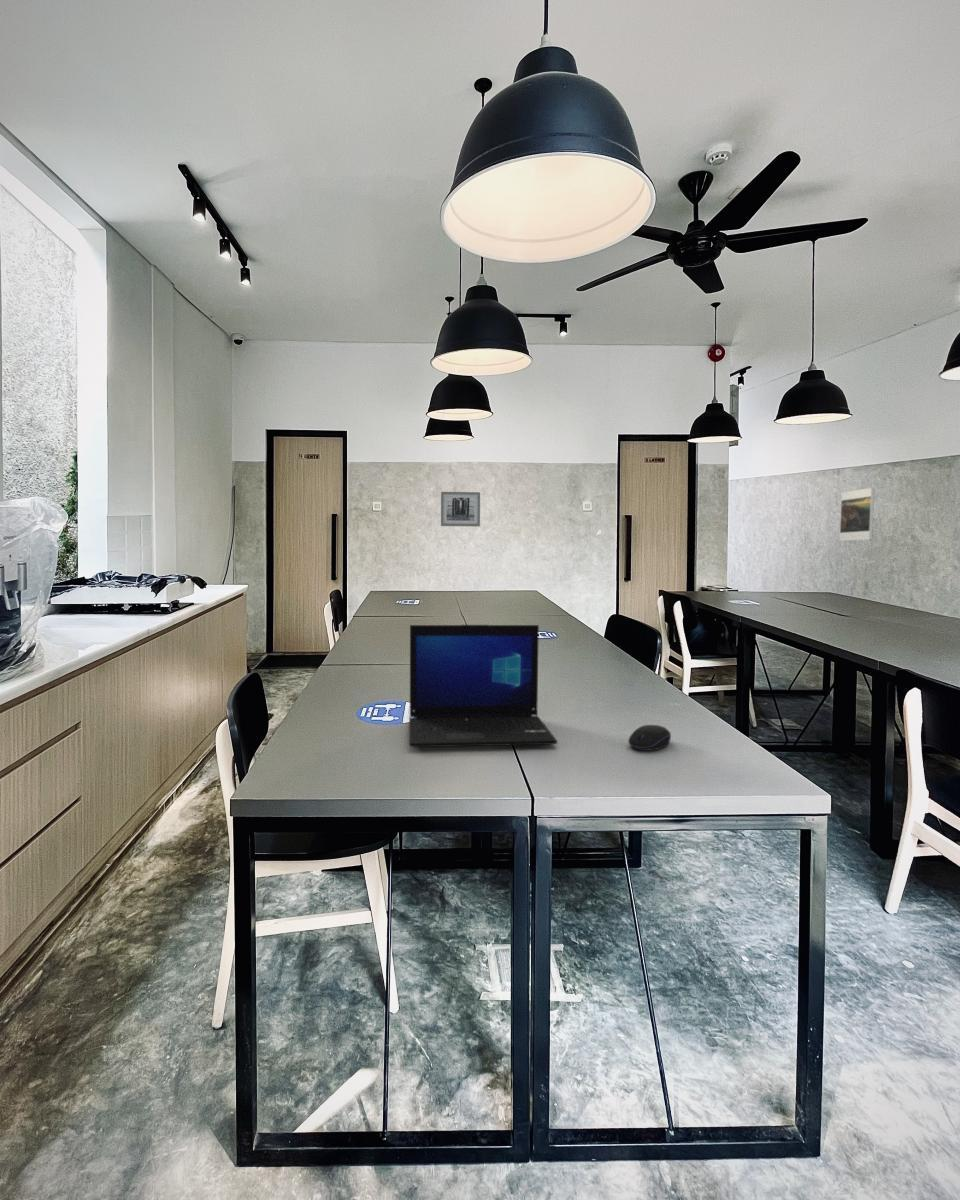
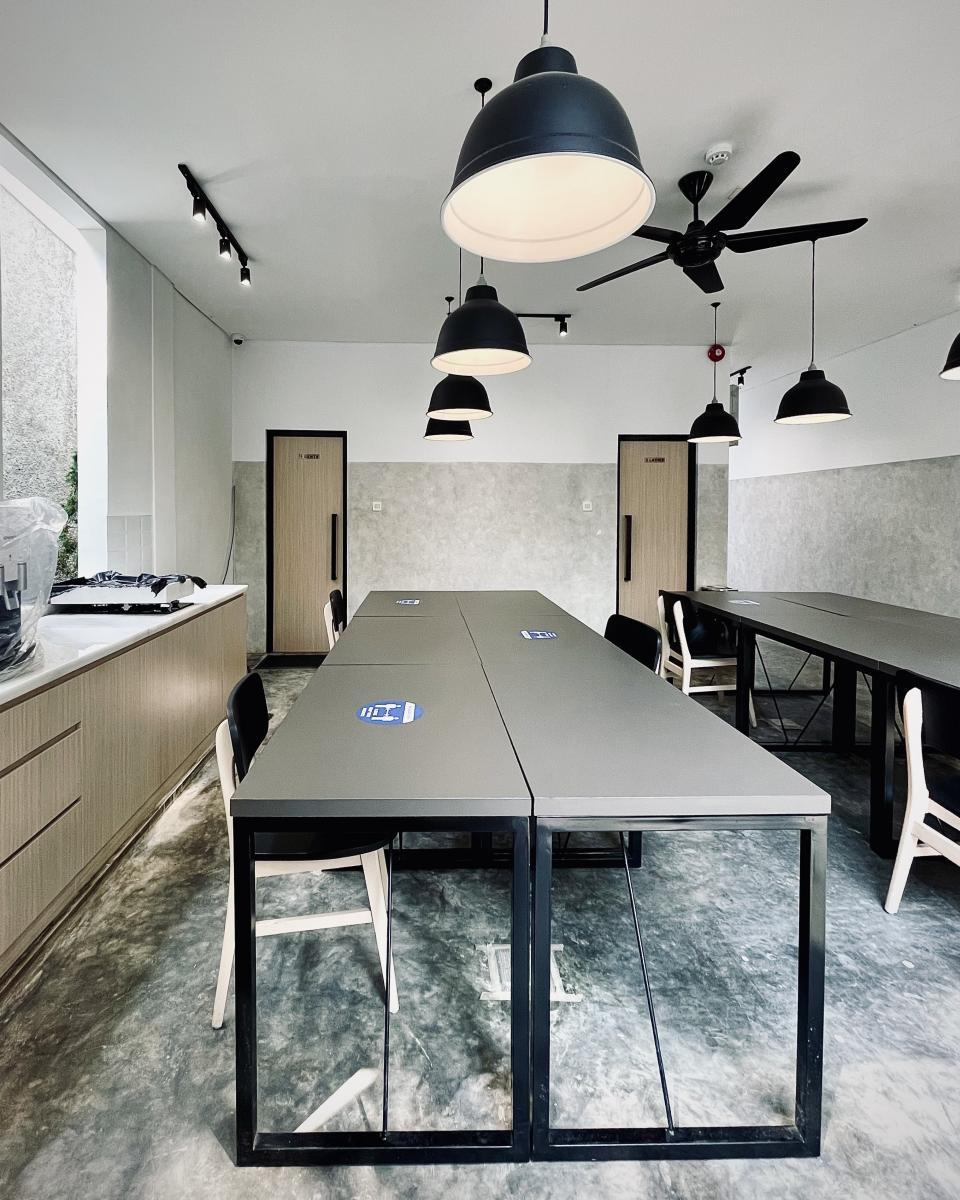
- laptop [408,624,558,748]
- computer mouse [627,724,672,751]
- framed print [839,487,875,542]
- wall art [440,491,481,527]
